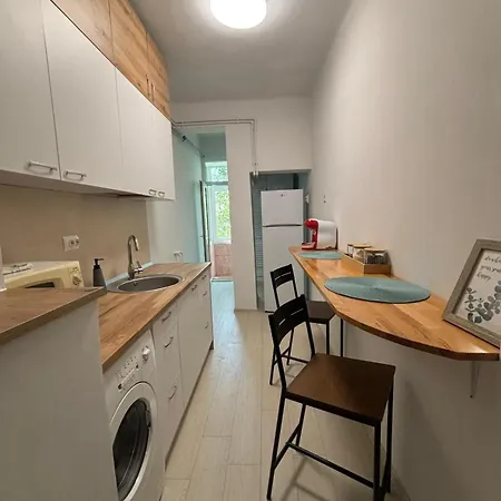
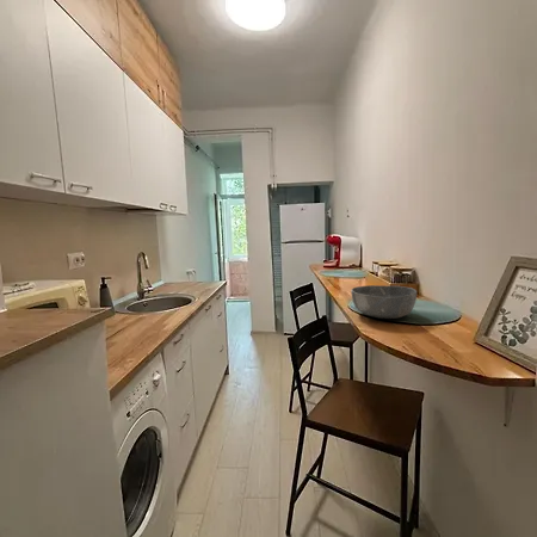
+ bowl [350,284,418,320]
